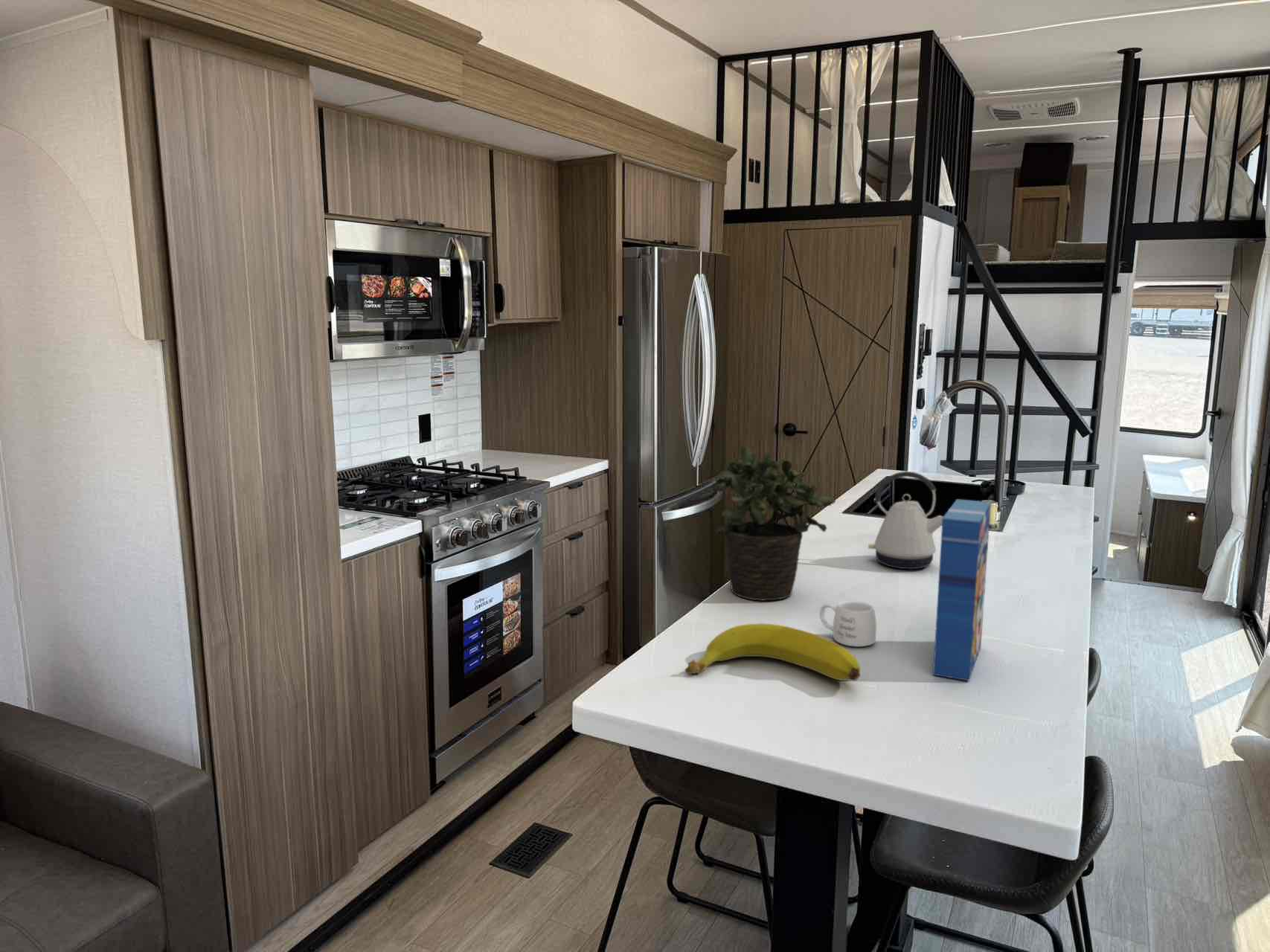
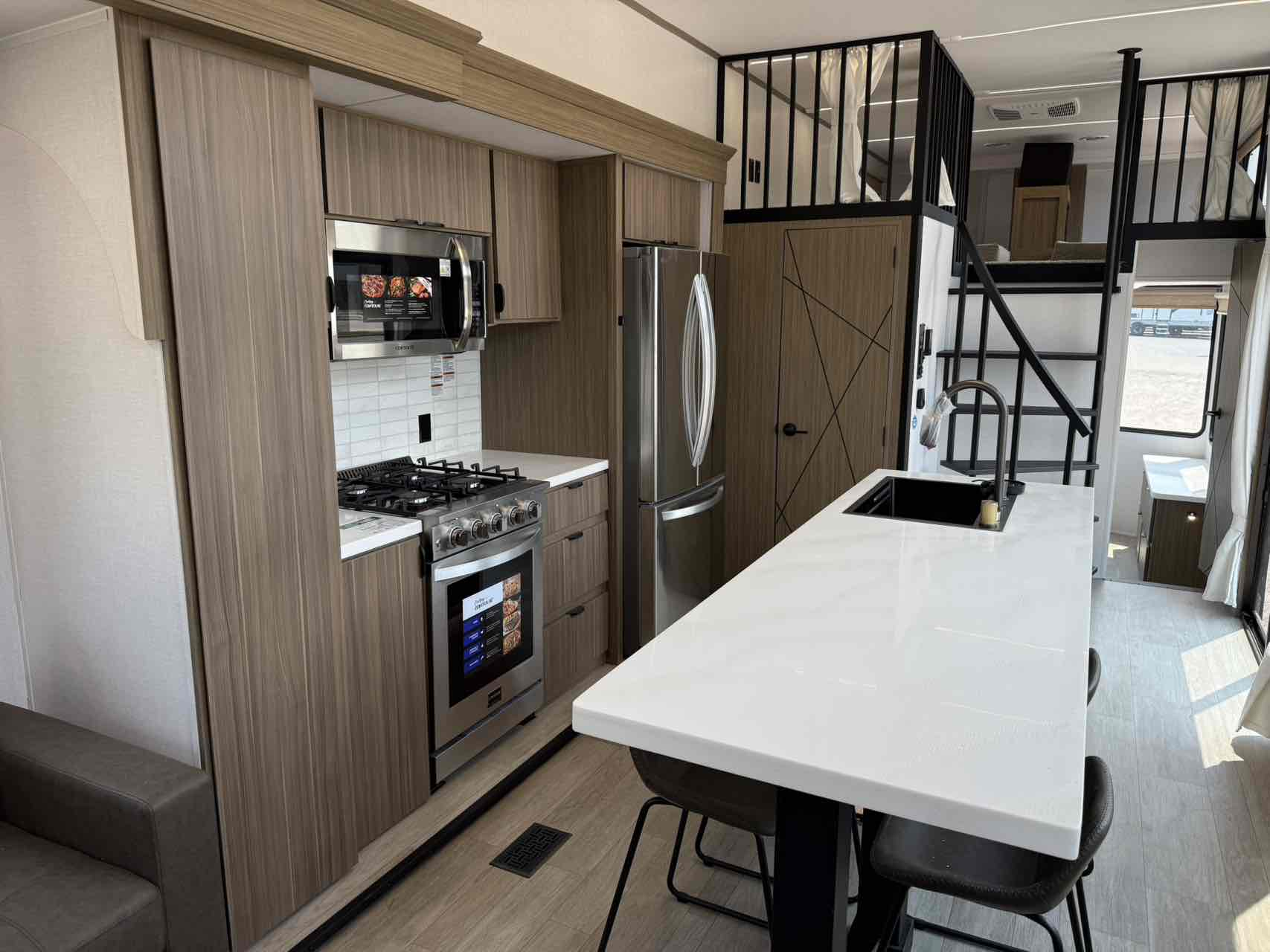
- potted plant [711,444,837,602]
- banana [684,623,861,681]
- cereal box [932,498,992,682]
- mug [819,600,877,647]
- kettle [867,471,943,570]
